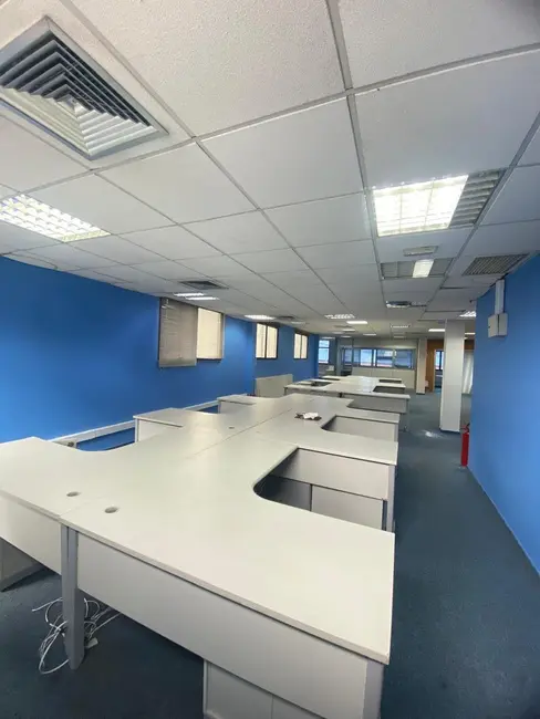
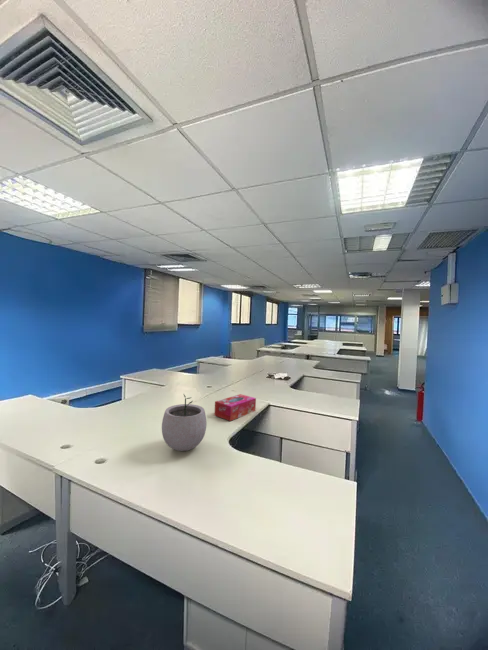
+ tissue box [213,393,257,422]
+ plant pot [161,393,208,452]
